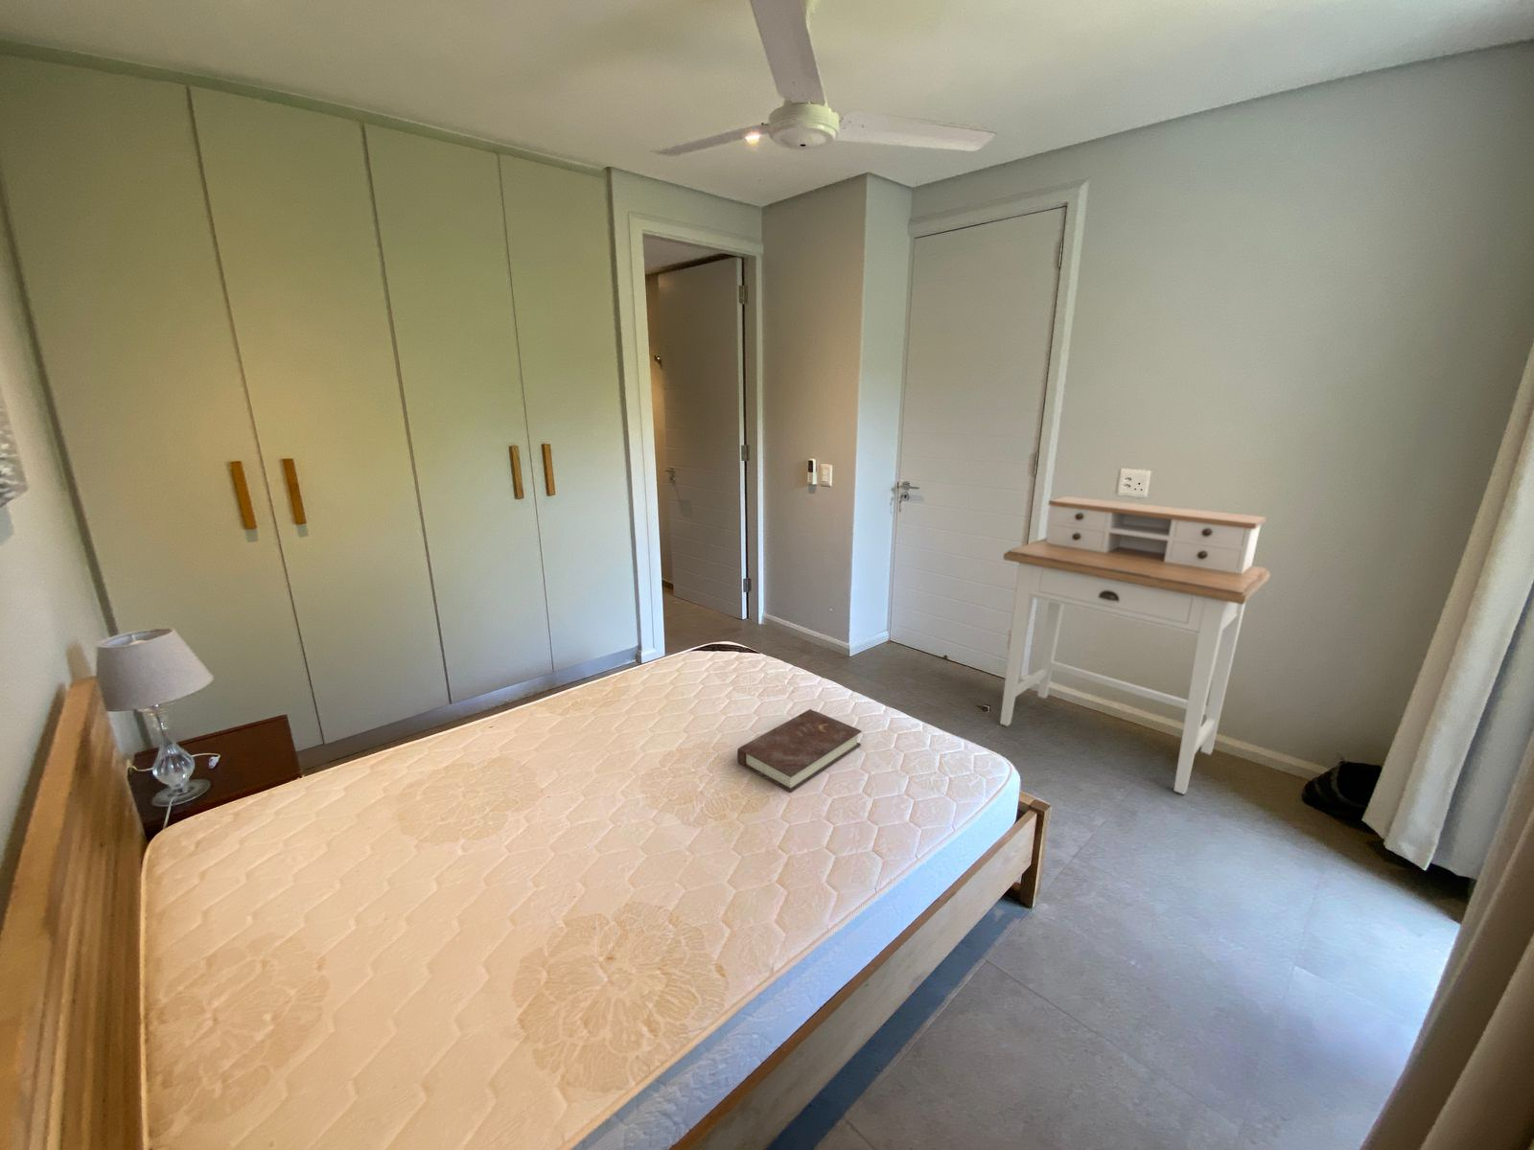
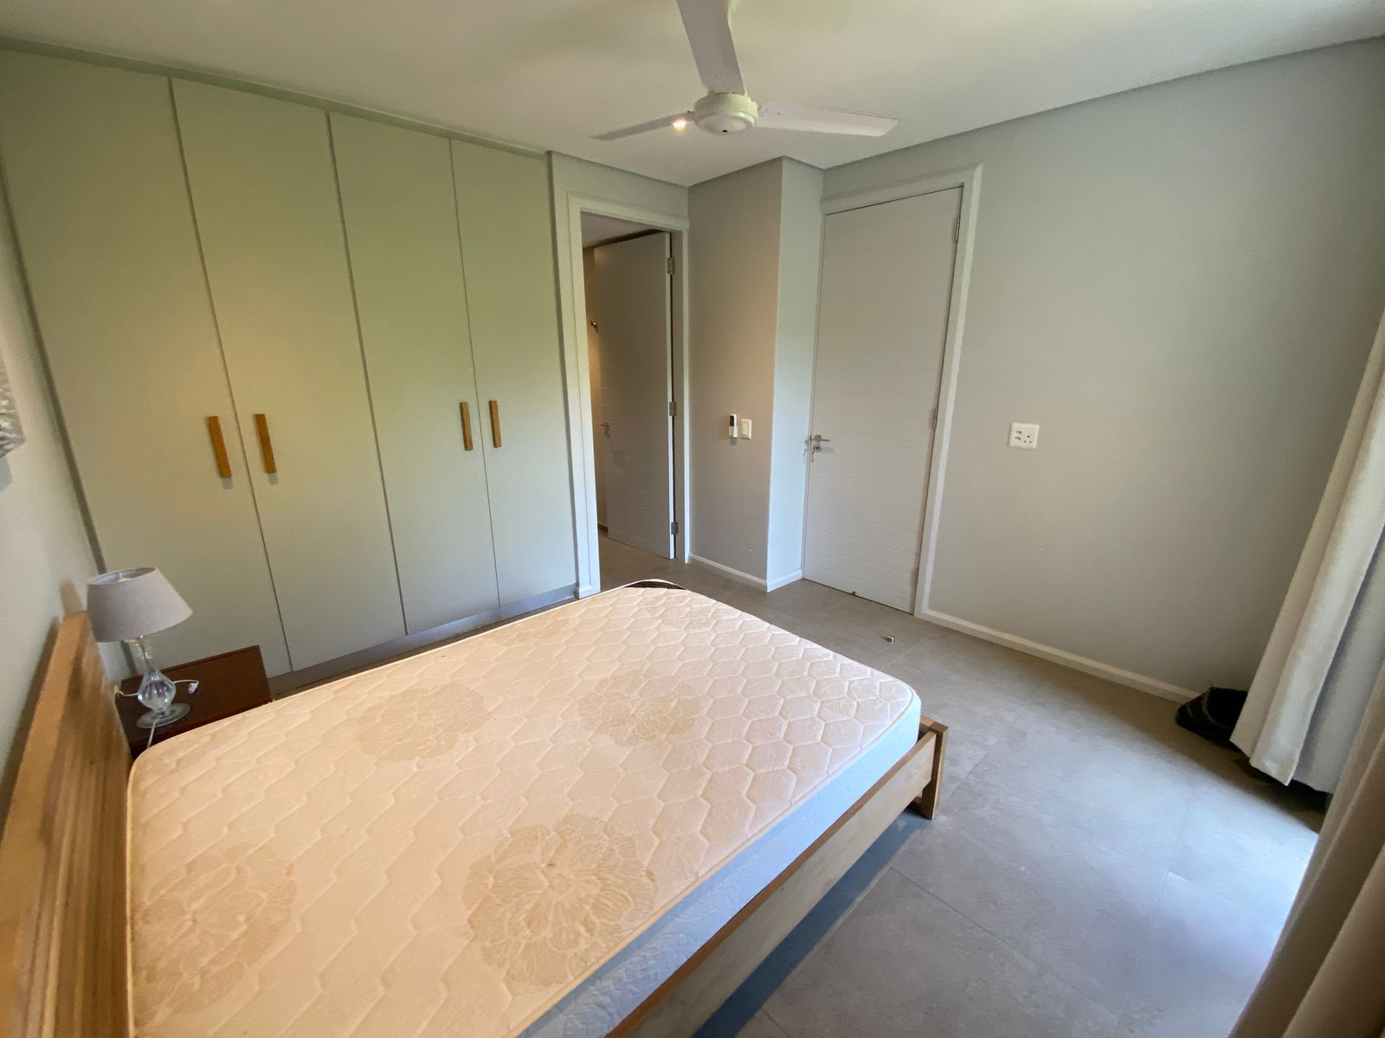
- book [737,708,862,792]
- desk [999,495,1272,795]
